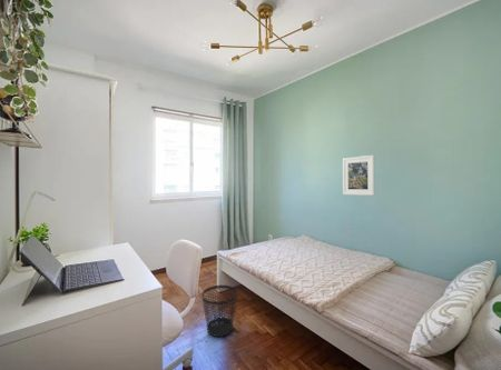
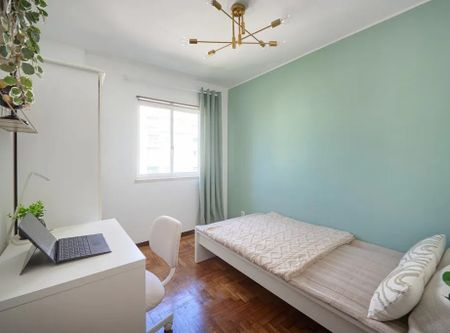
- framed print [342,154,376,197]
- wastebasket [200,284,238,338]
